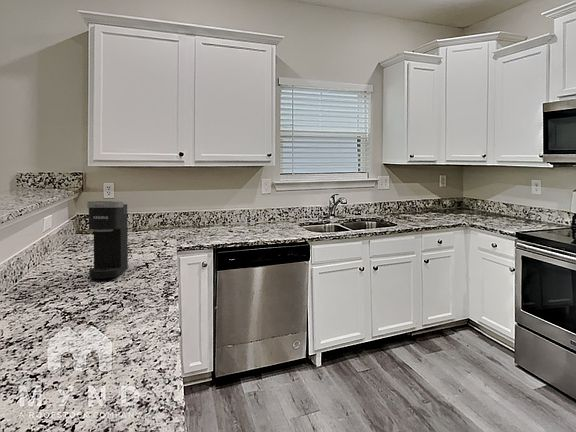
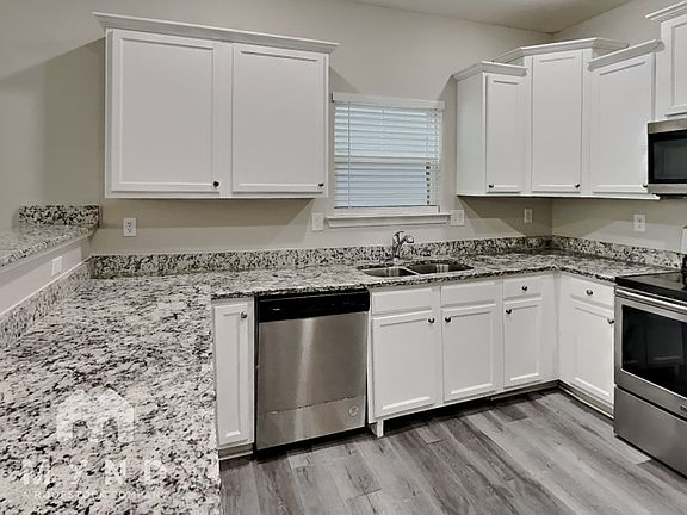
- coffee maker [86,200,129,280]
